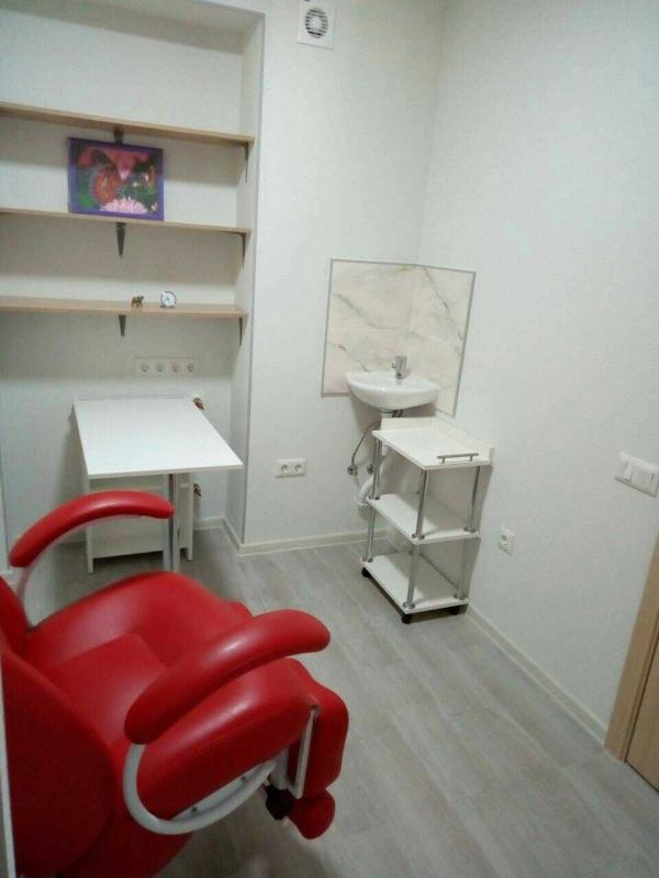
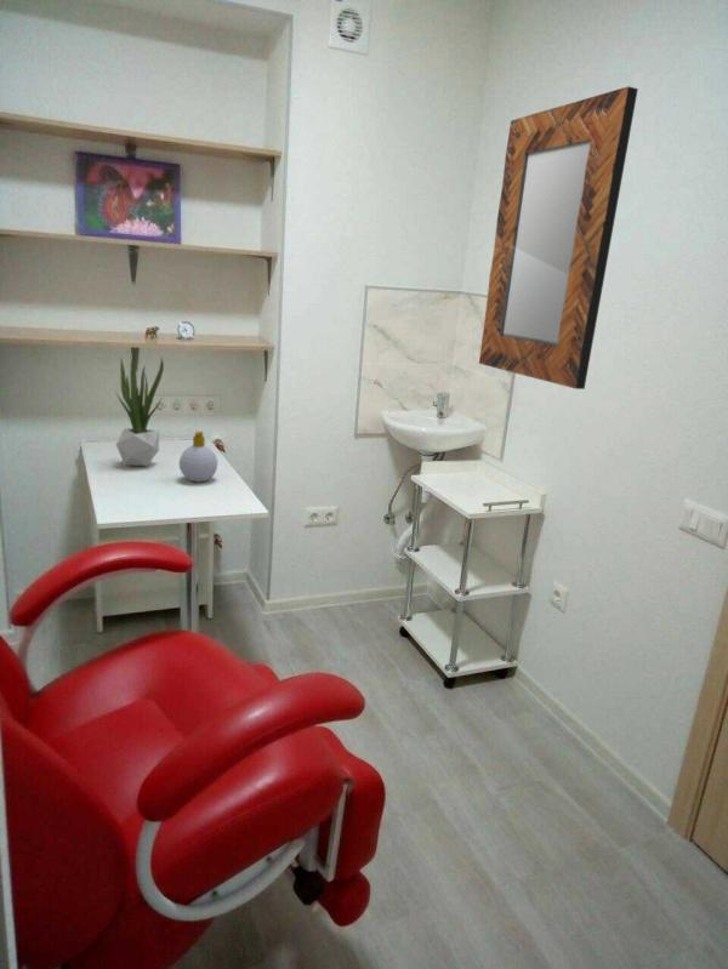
+ potted plant [114,353,165,467]
+ home mirror [478,85,639,391]
+ soap bottle [178,431,218,483]
